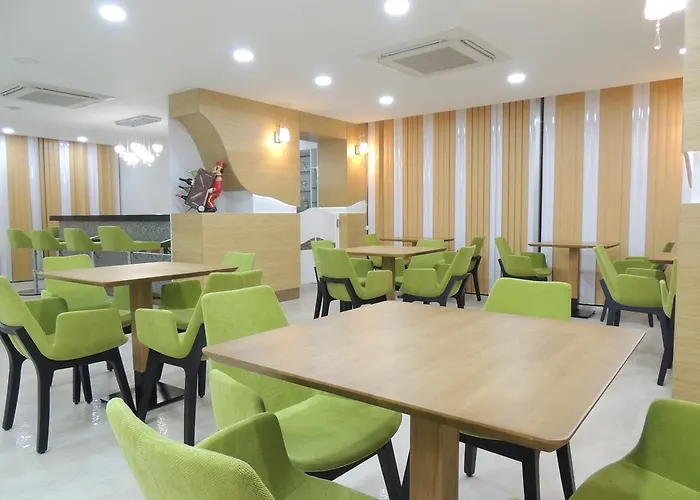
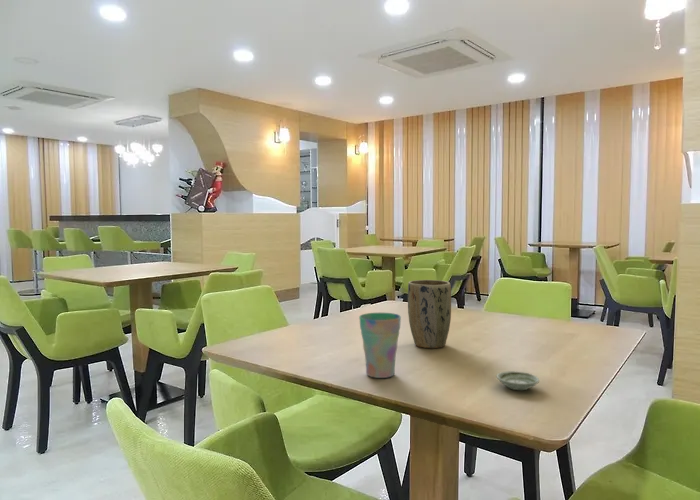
+ plant pot [407,279,452,349]
+ saucer [495,370,540,391]
+ cup [358,312,402,379]
